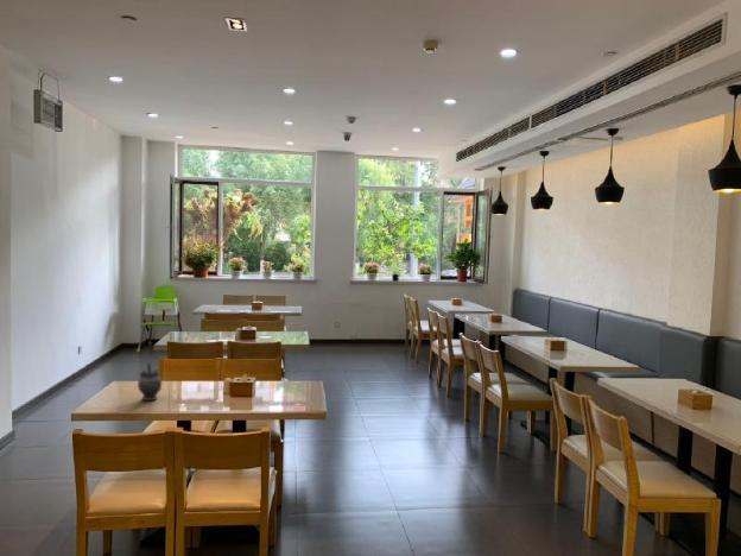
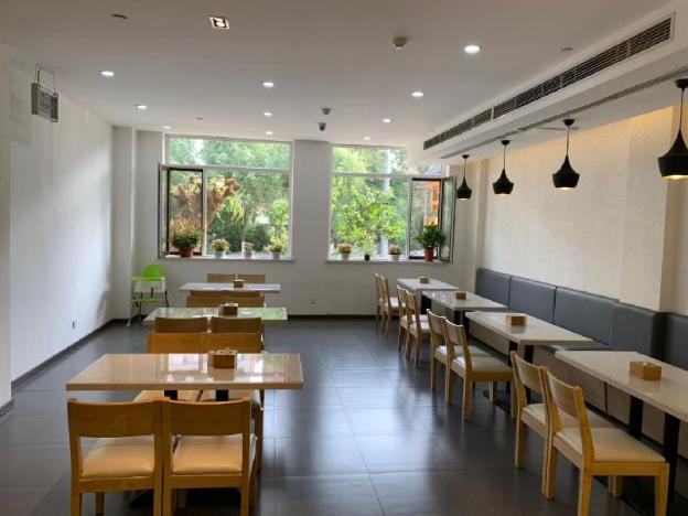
- teapot [137,359,164,402]
